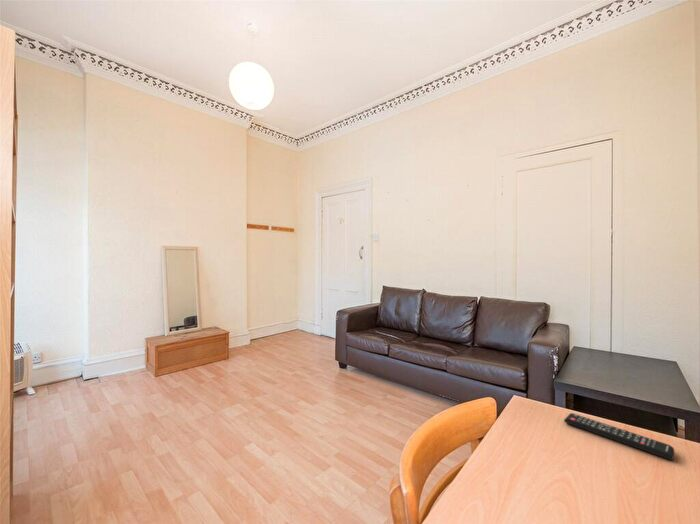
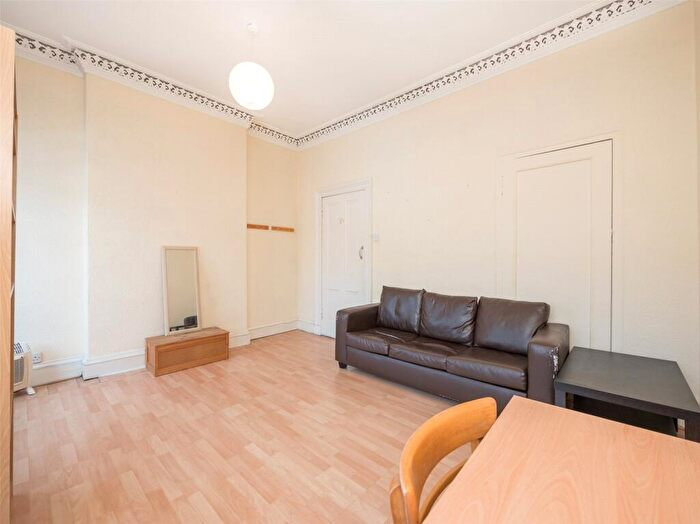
- remote control [563,412,675,462]
